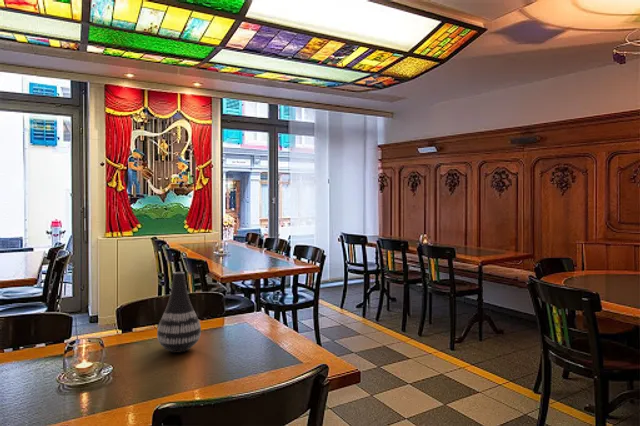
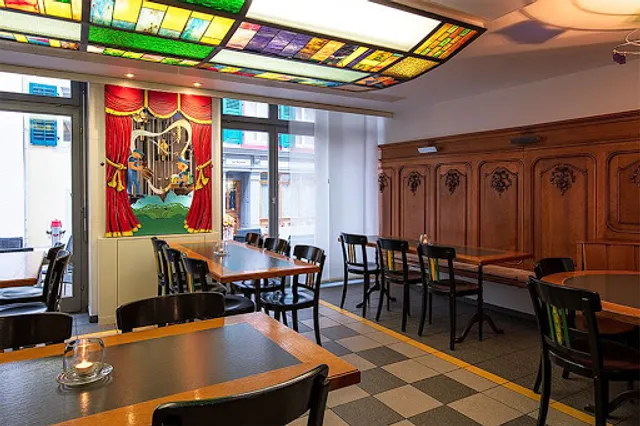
- vase [156,271,202,354]
